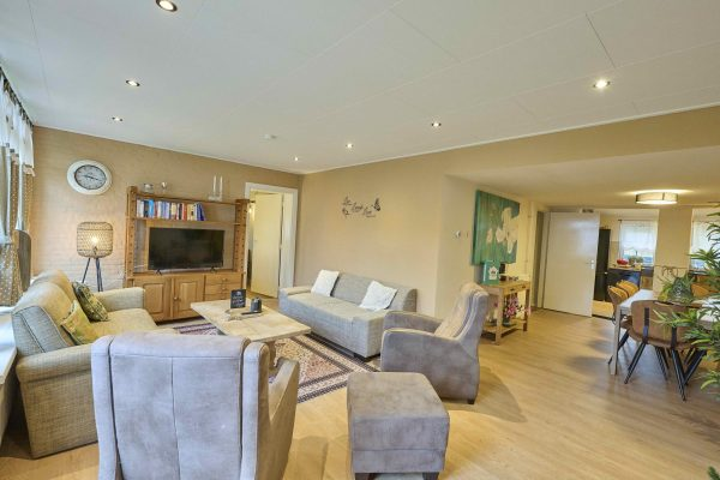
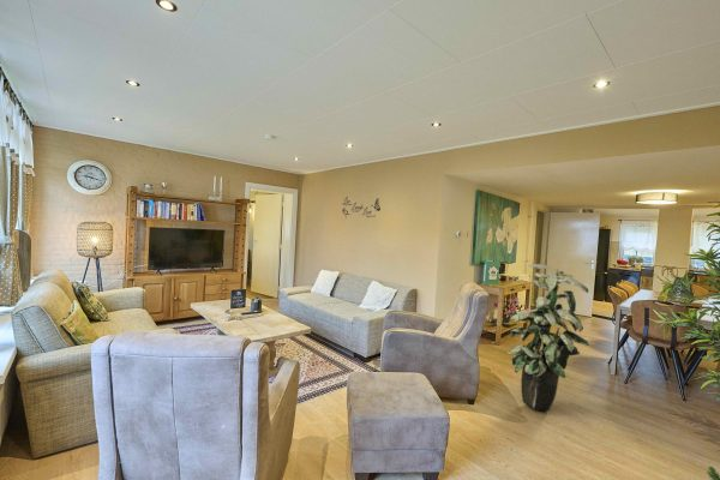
+ indoor plant [505,263,590,412]
